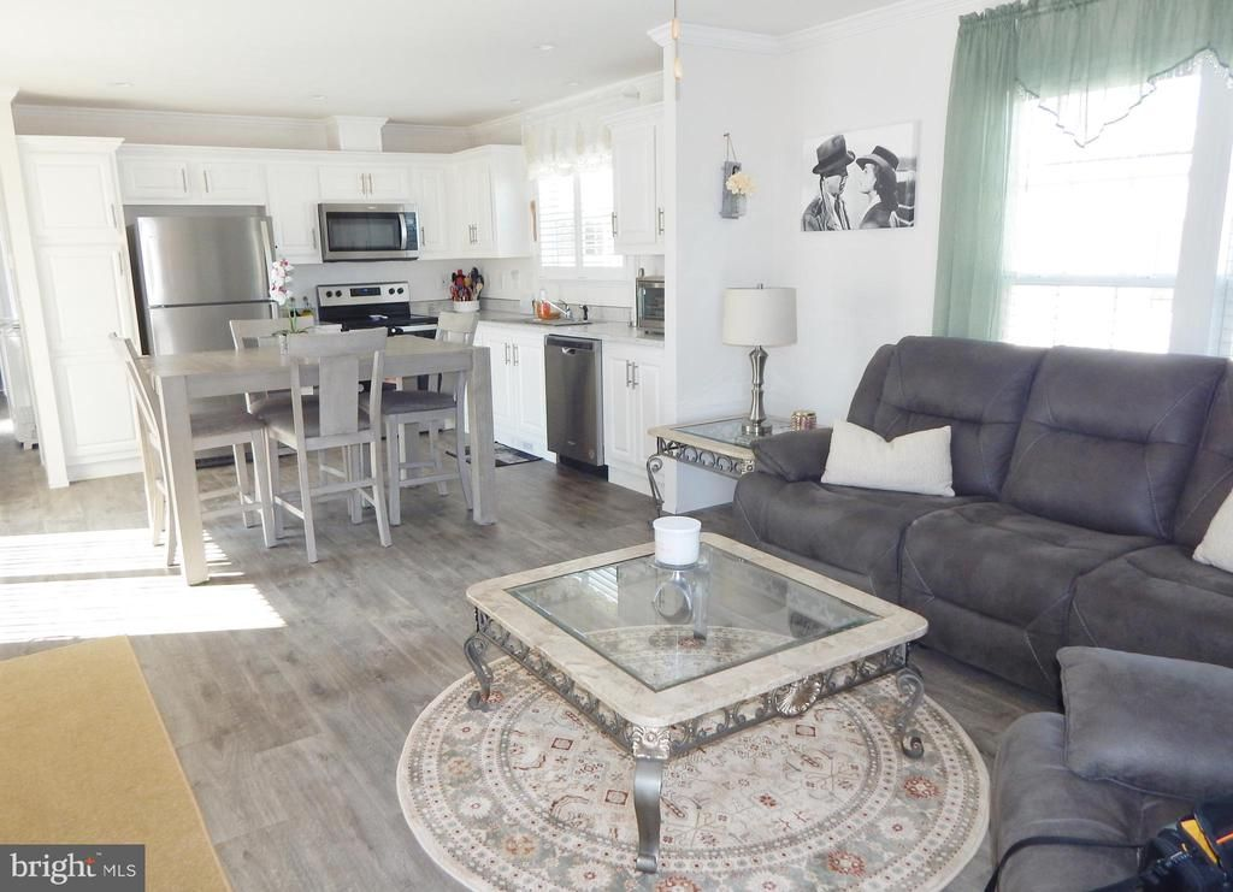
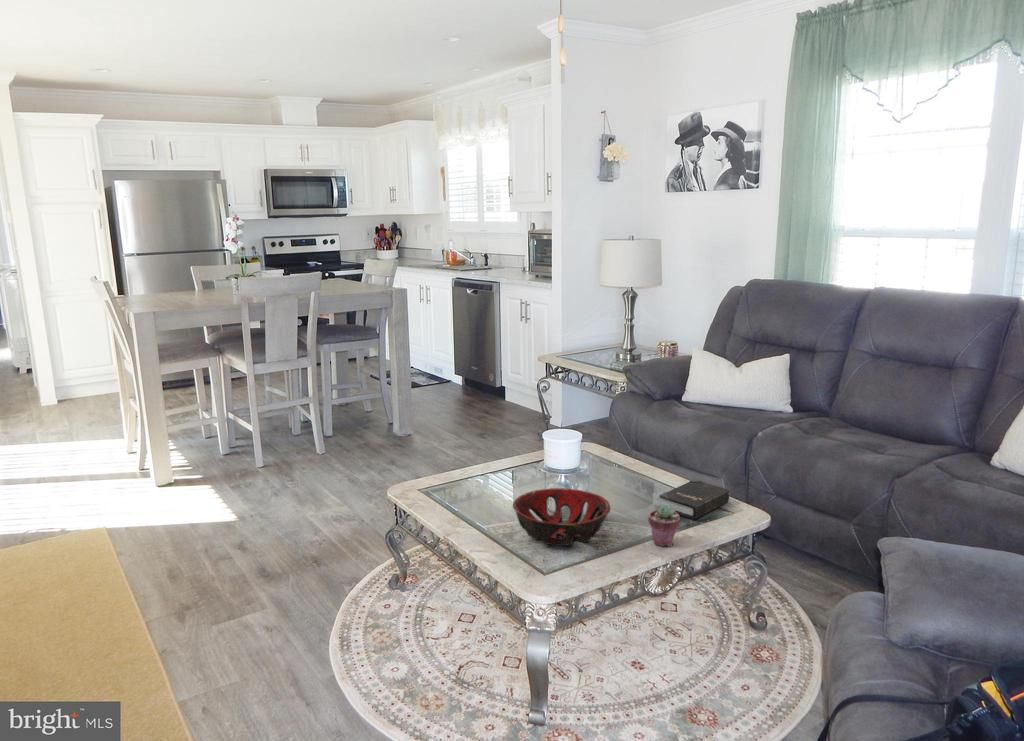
+ decorative bowl [512,487,611,547]
+ potted succulent [647,504,681,548]
+ hardback book [659,478,730,521]
